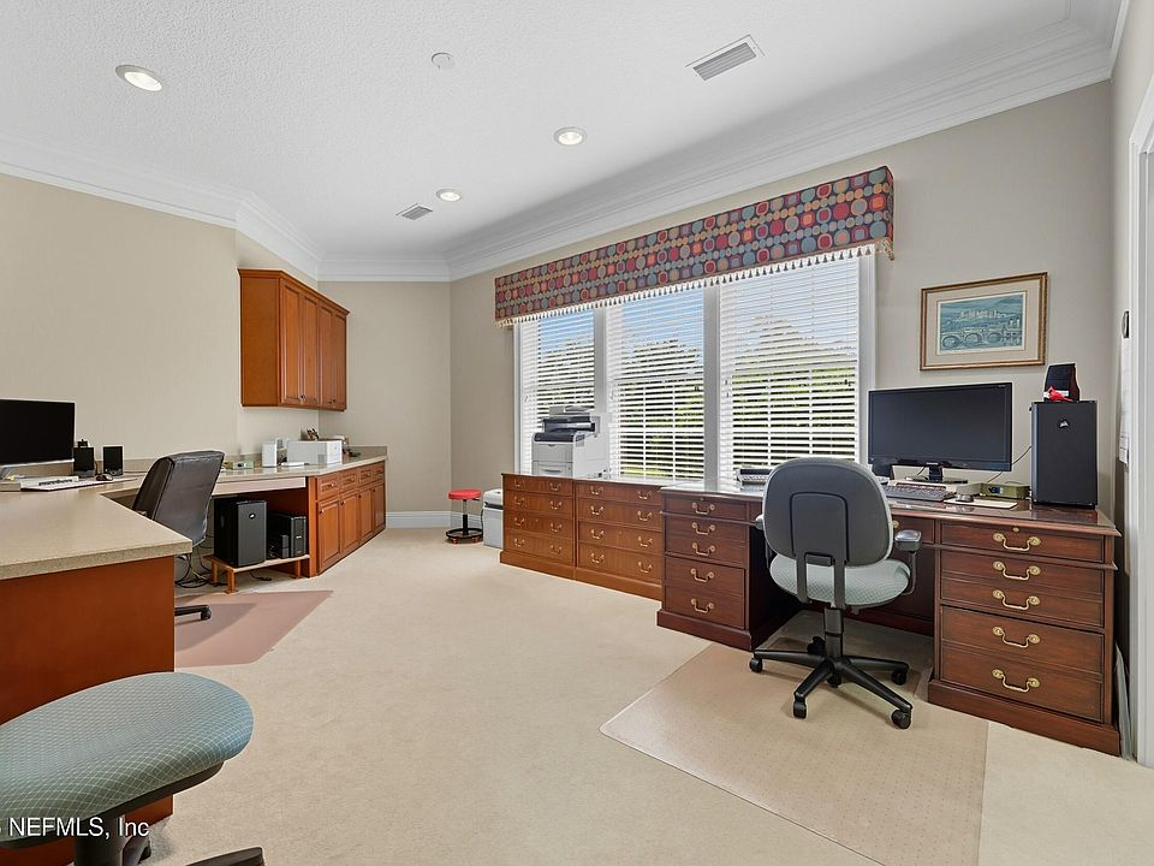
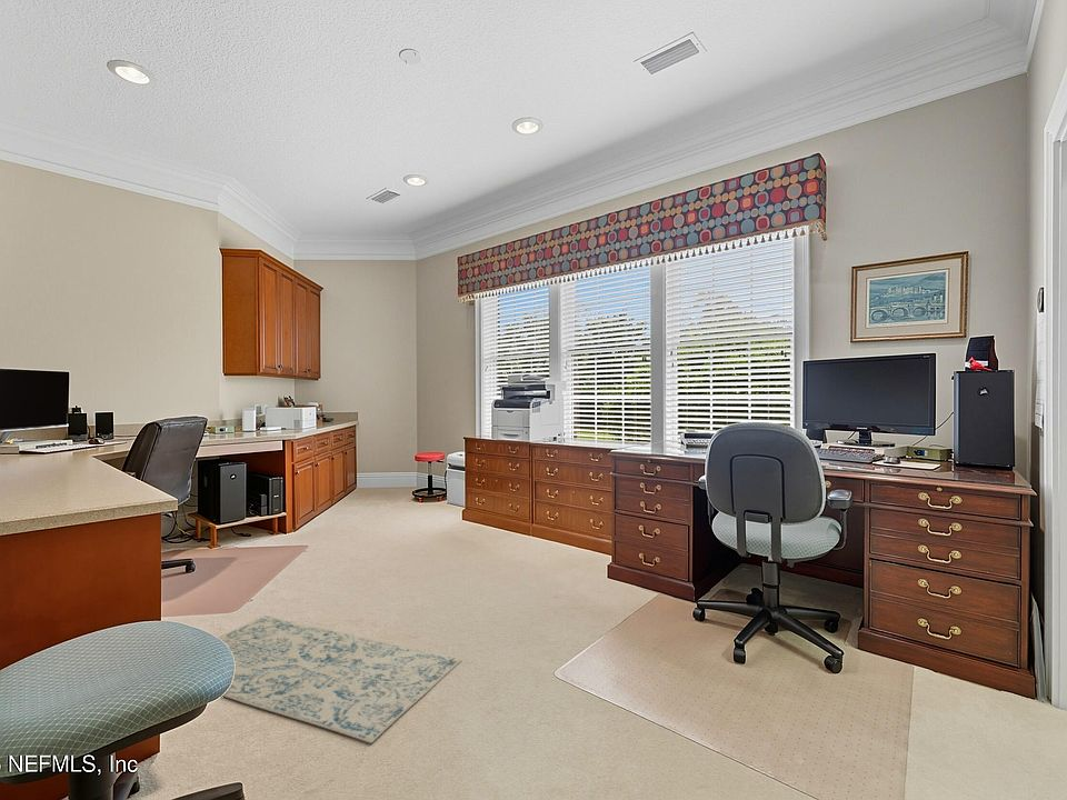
+ rug [218,614,463,744]
